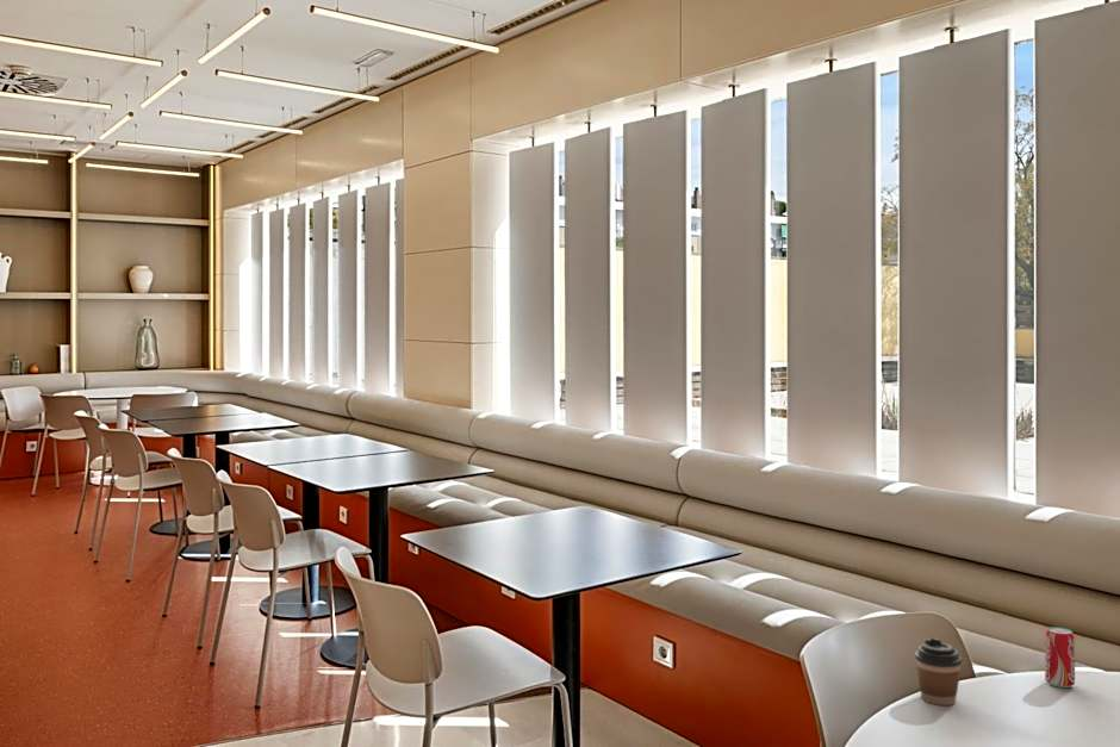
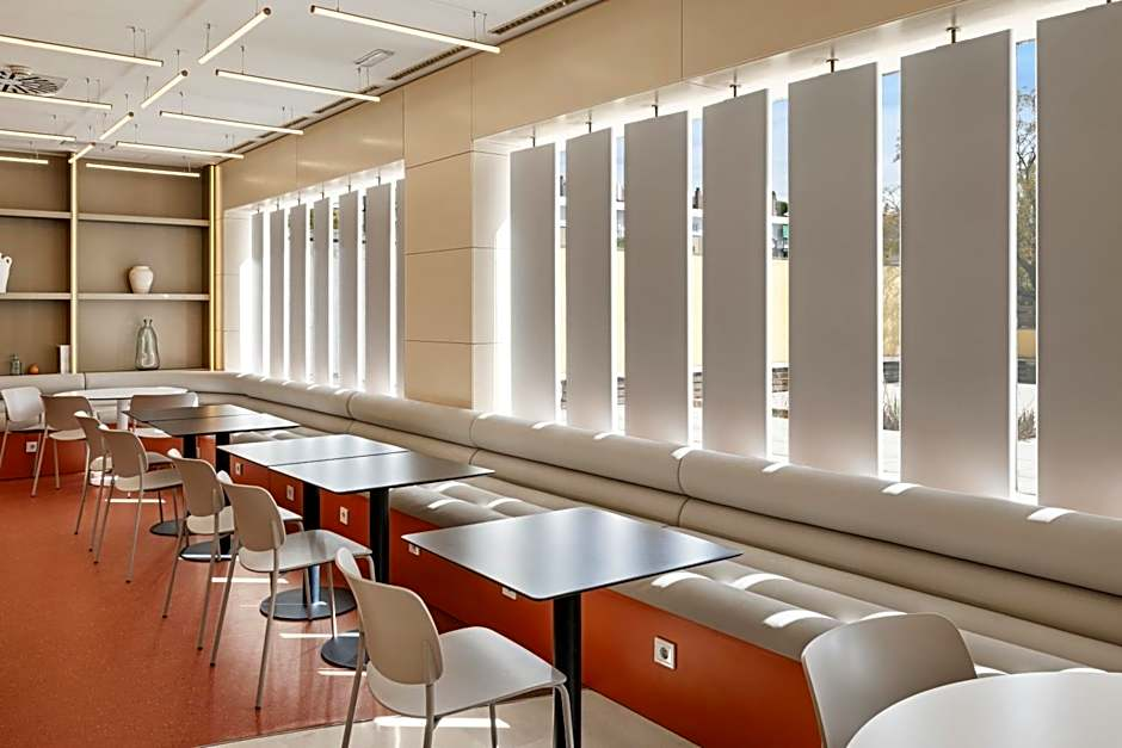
- beverage can [1044,625,1076,689]
- coffee cup [914,637,963,706]
